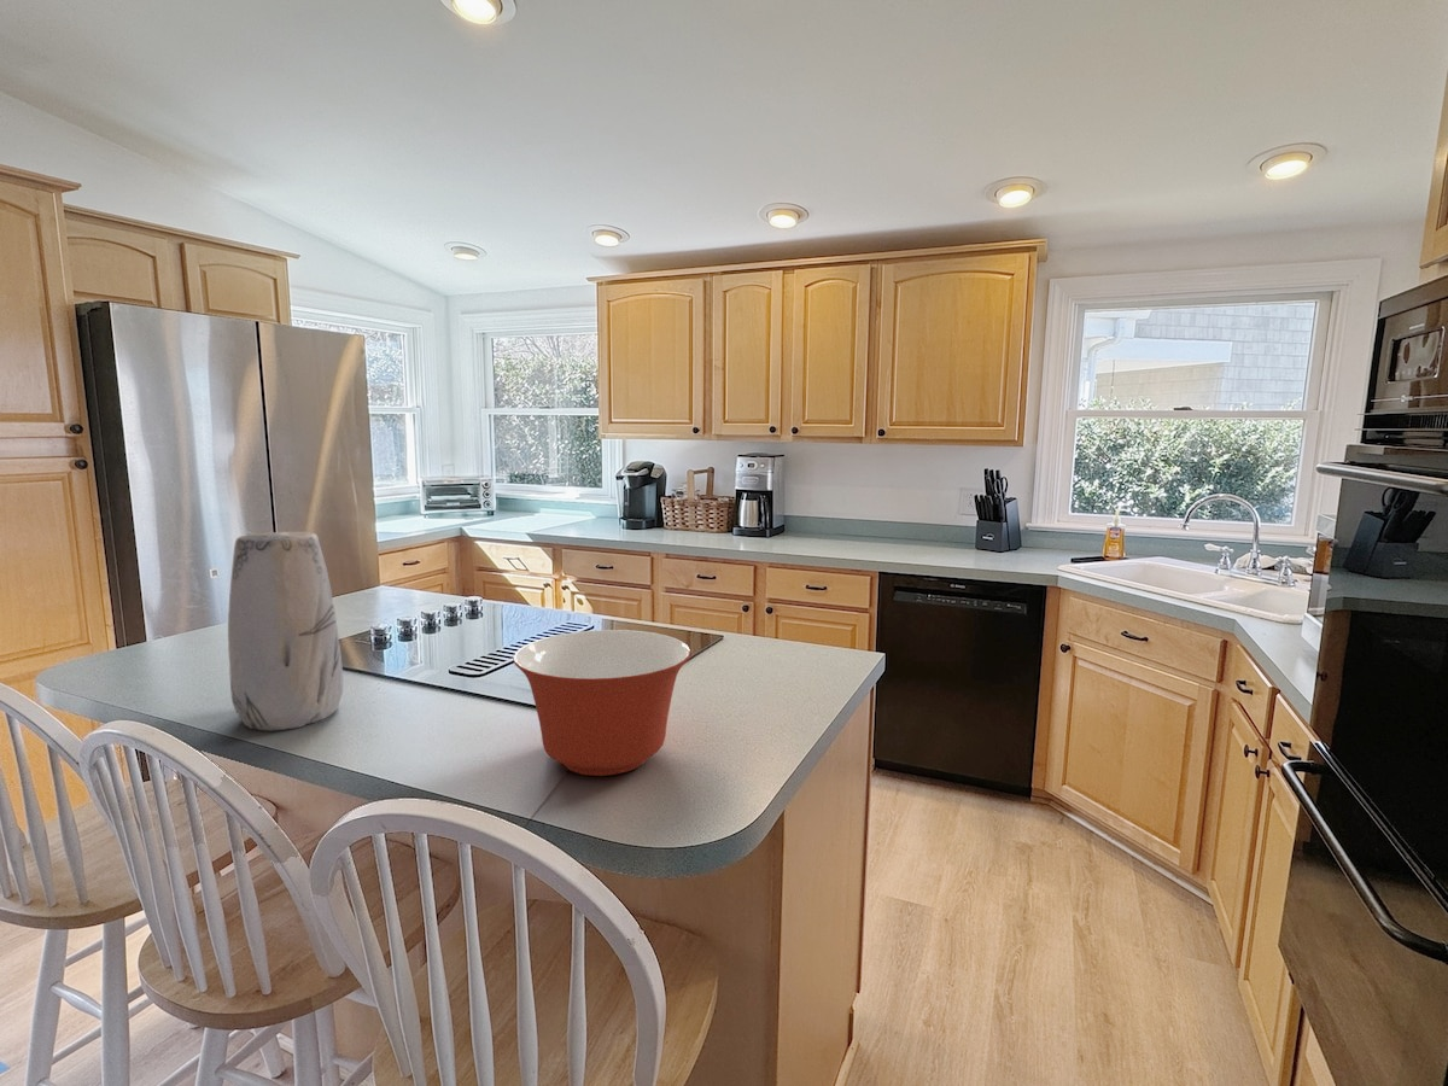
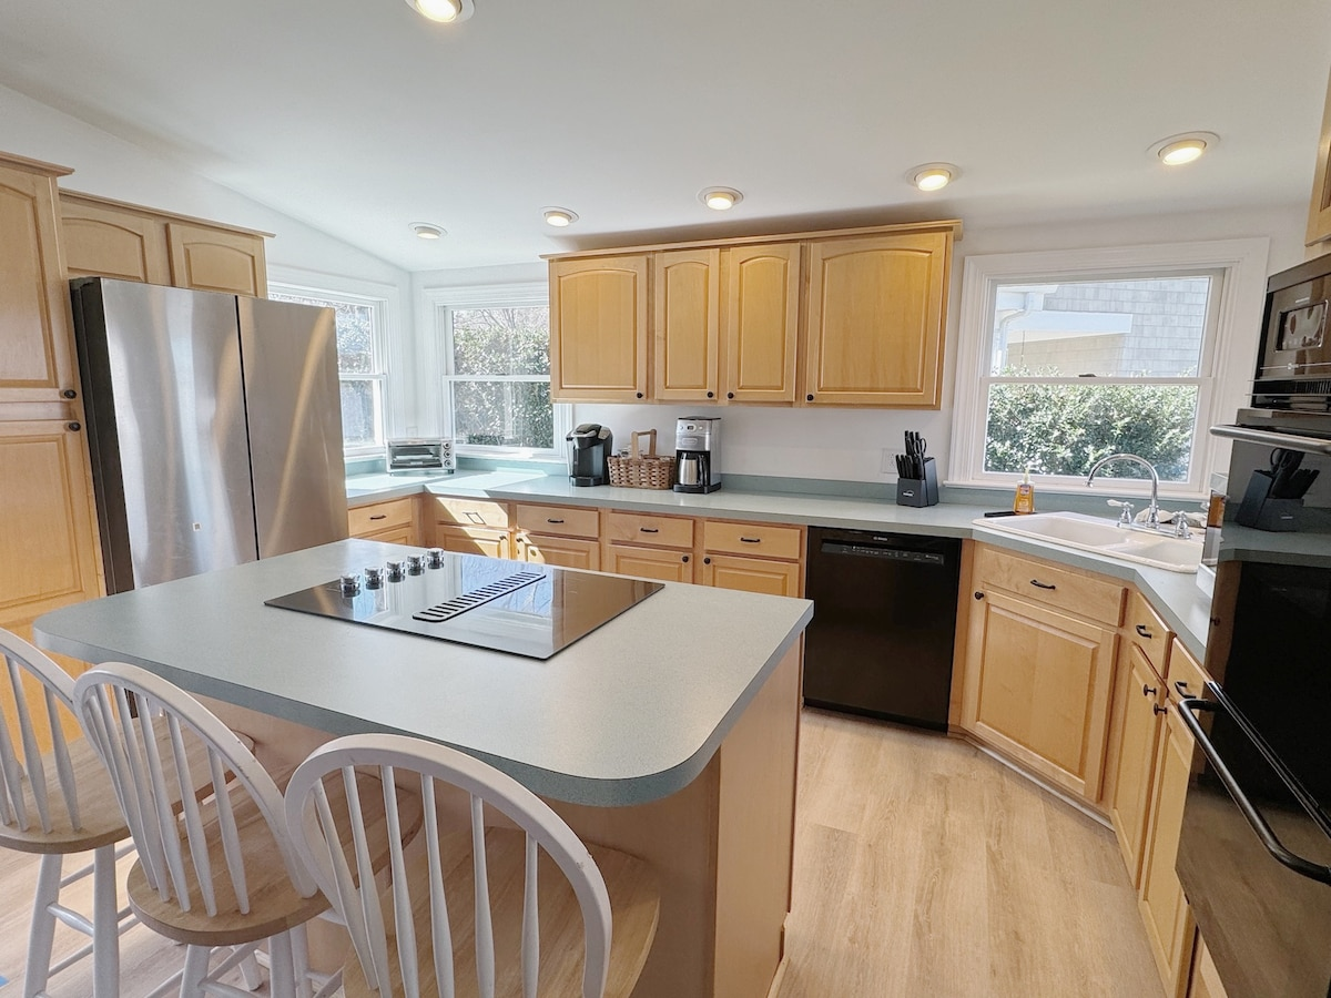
- mixing bowl [512,629,693,777]
- vase [227,531,344,732]
